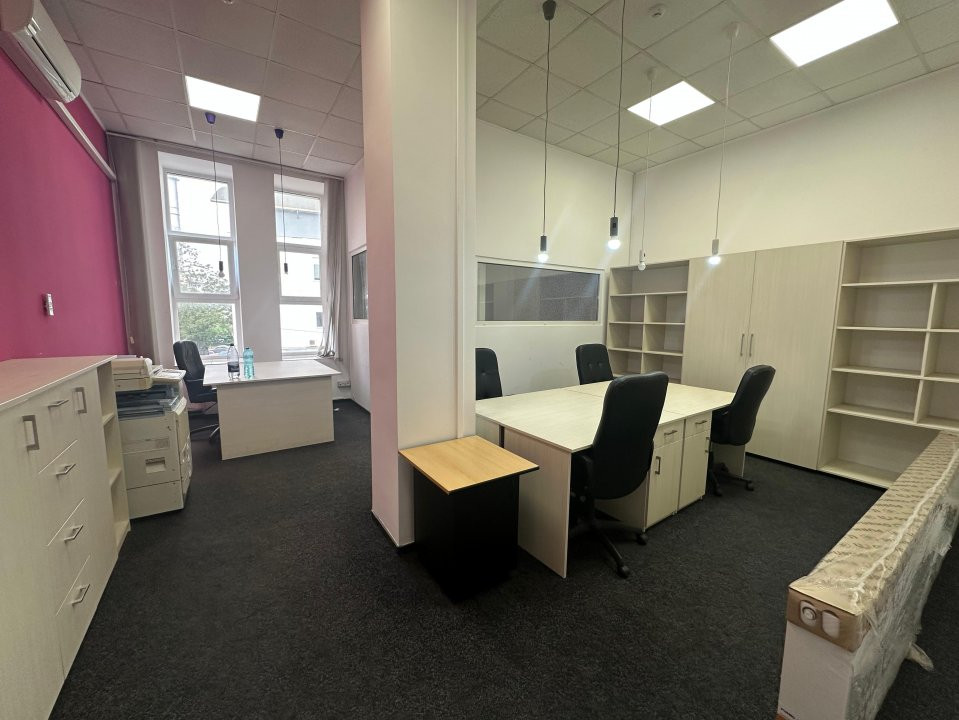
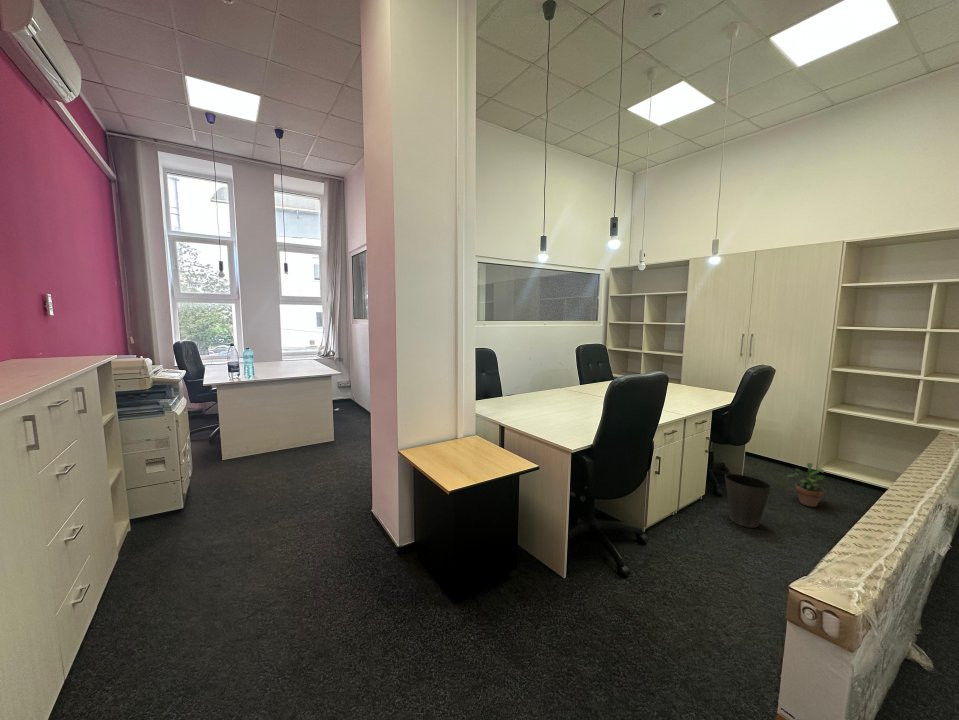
+ potted plant [786,462,828,508]
+ waste basket [724,473,772,529]
